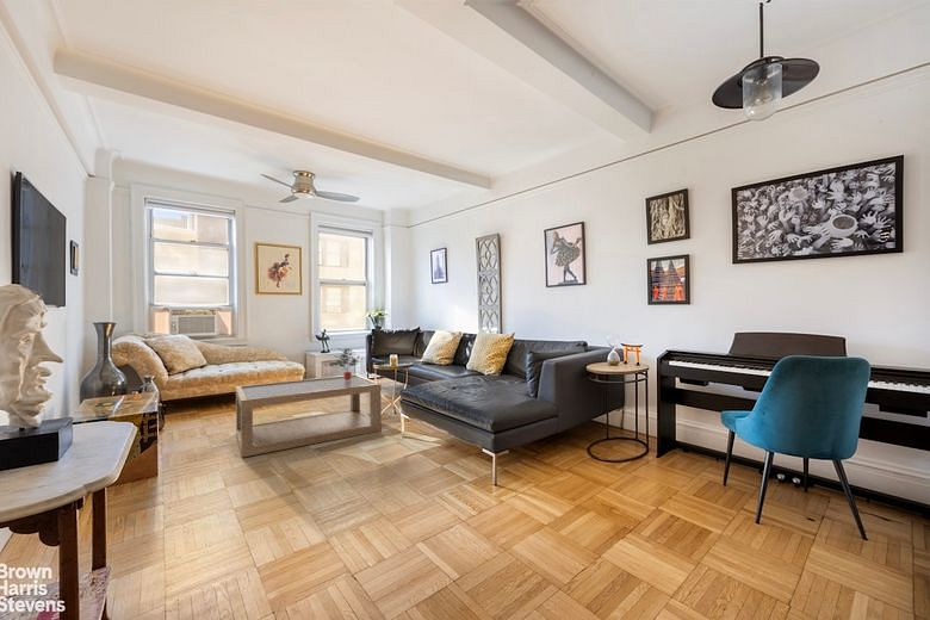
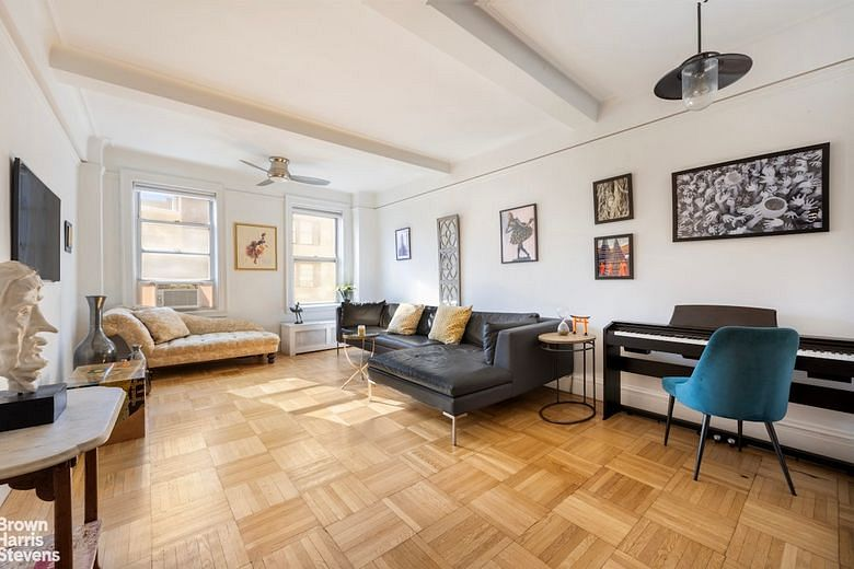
- potted plant [326,347,361,380]
- coffee table [235,373,383,459]
